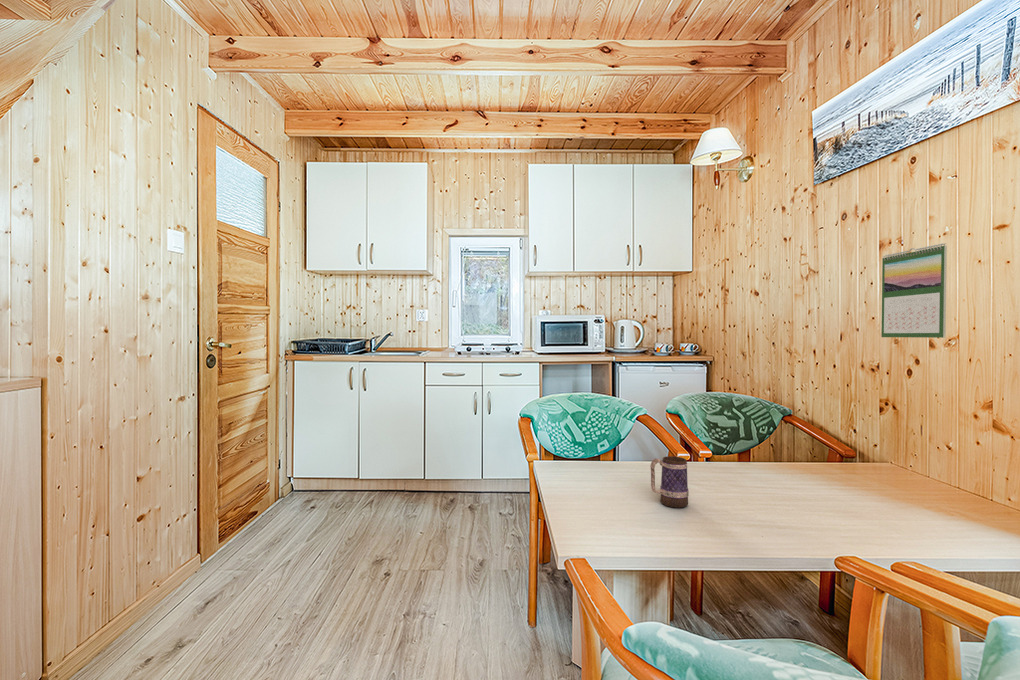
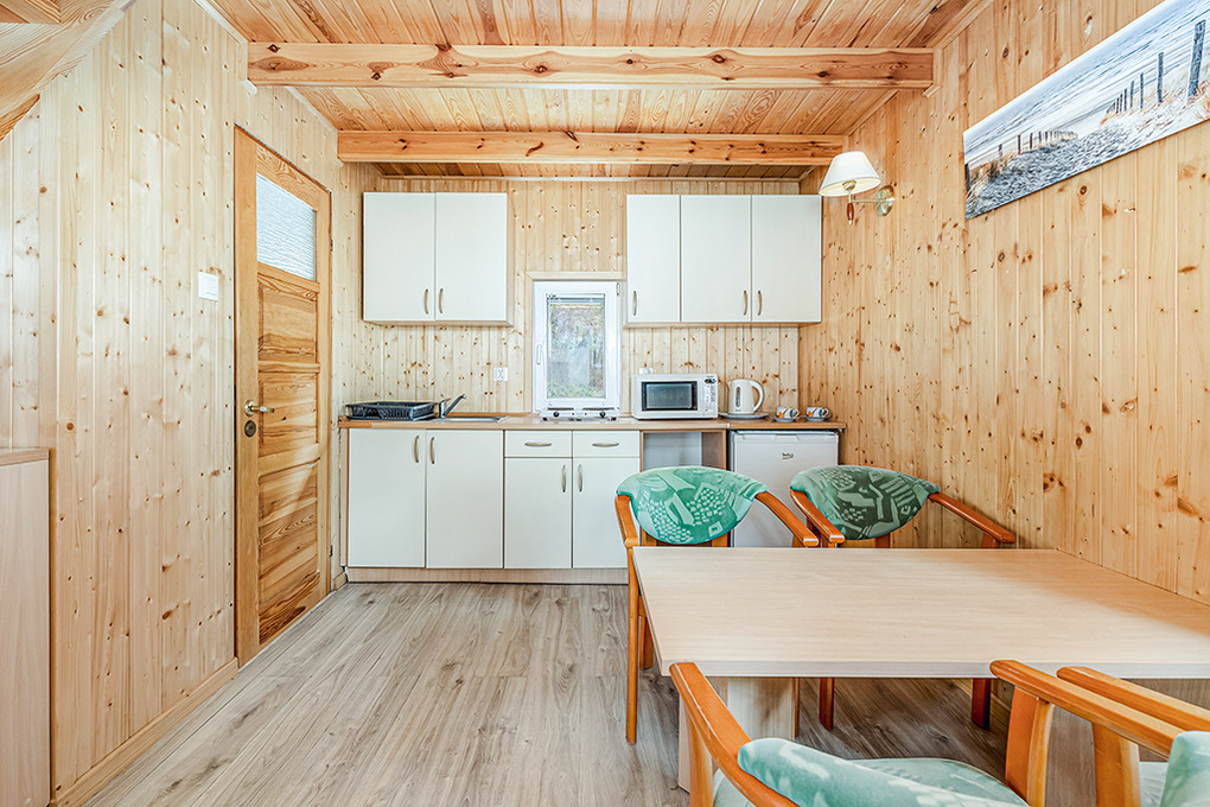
- calendar [880,242,948,339]
- mug [649,455,690,509]
